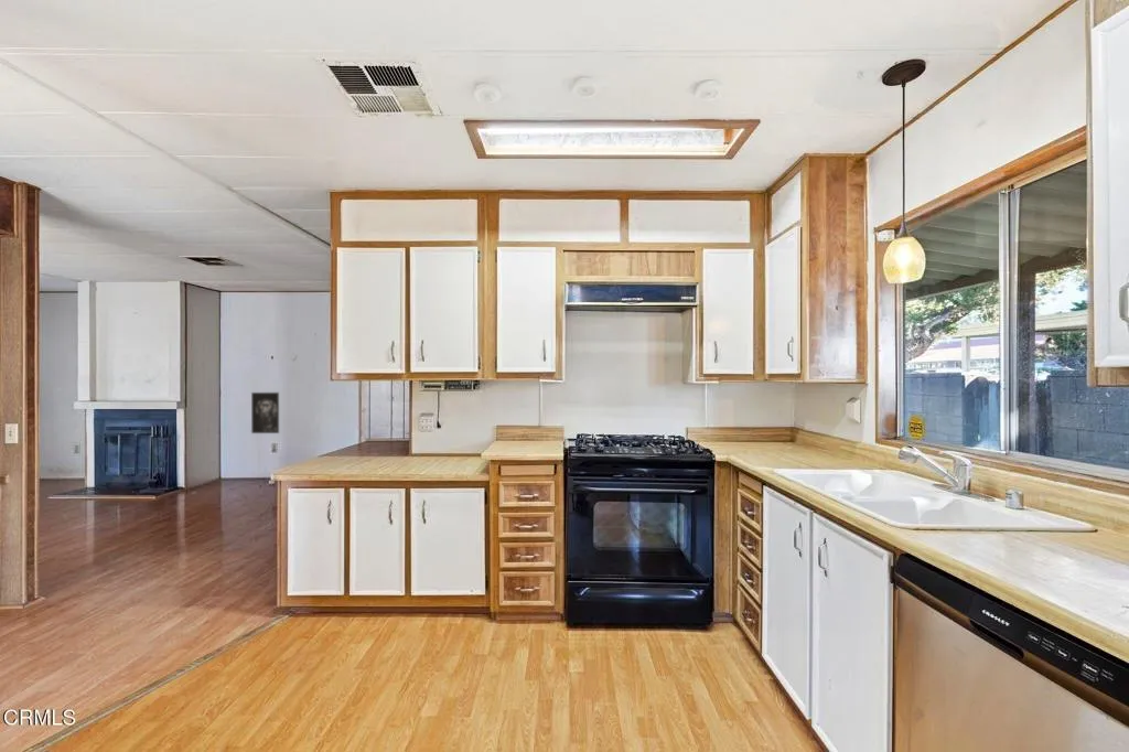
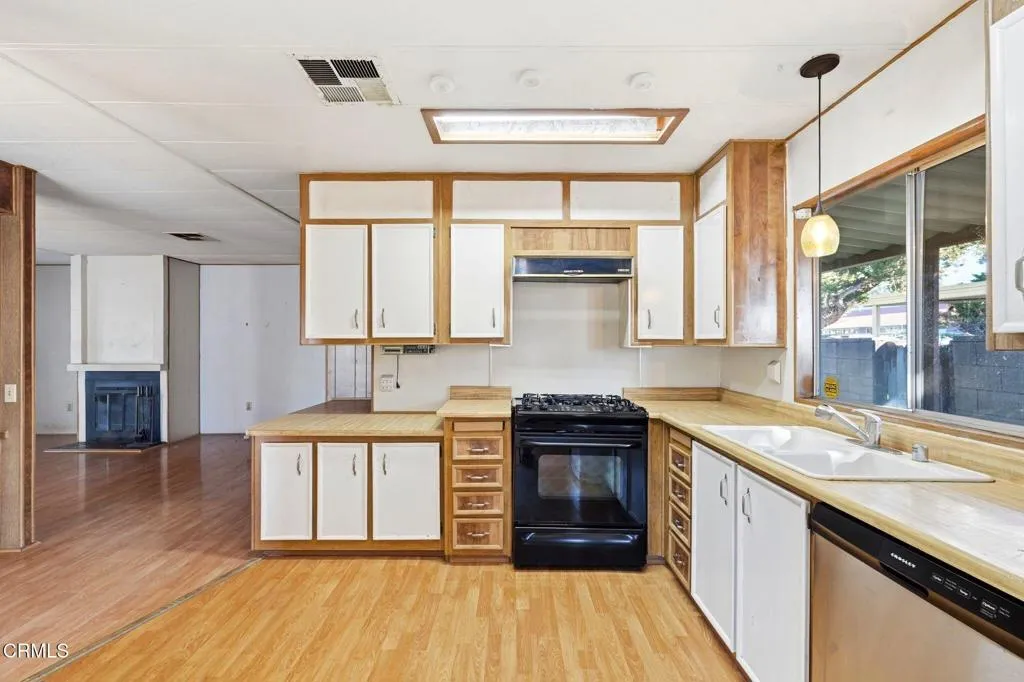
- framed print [250,391,280,434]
